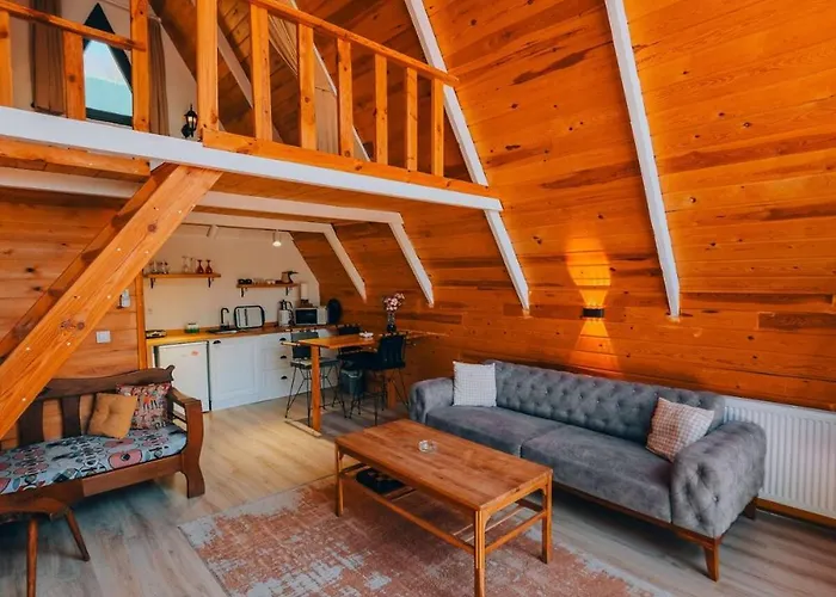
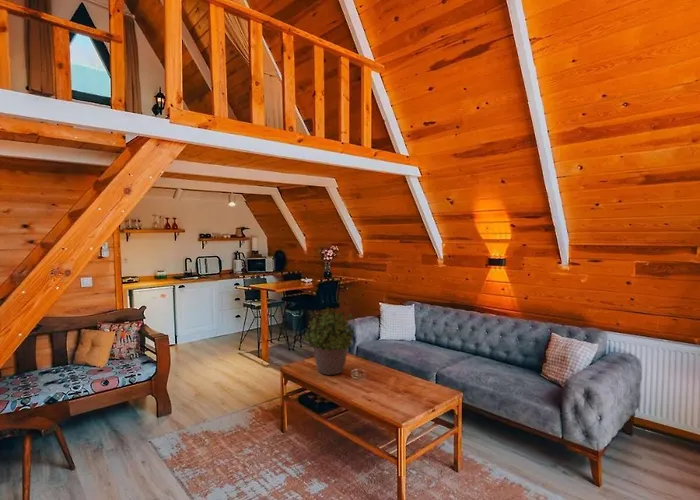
+ potted plant [301,306,356,376]
